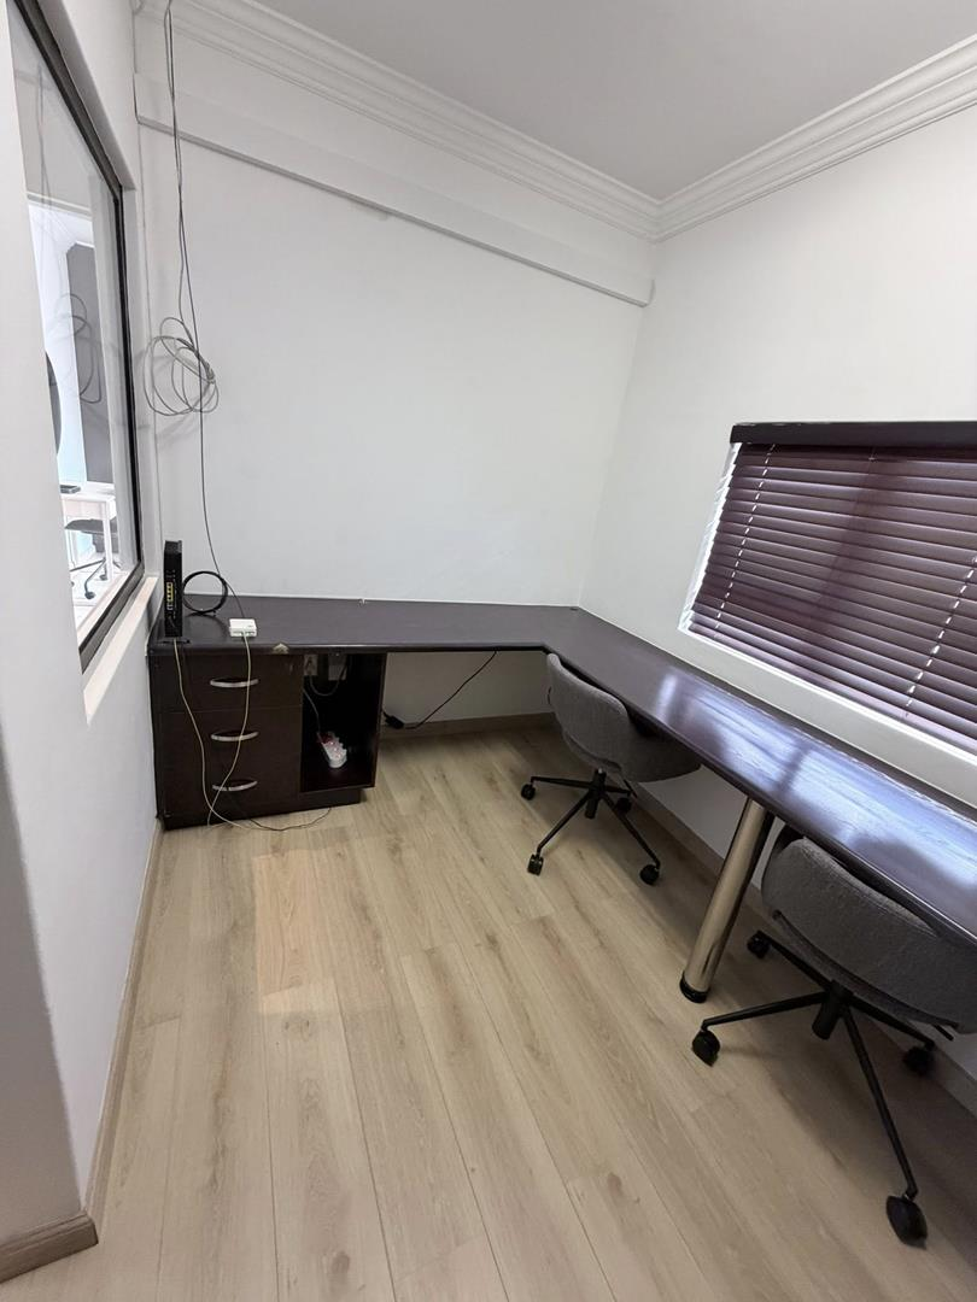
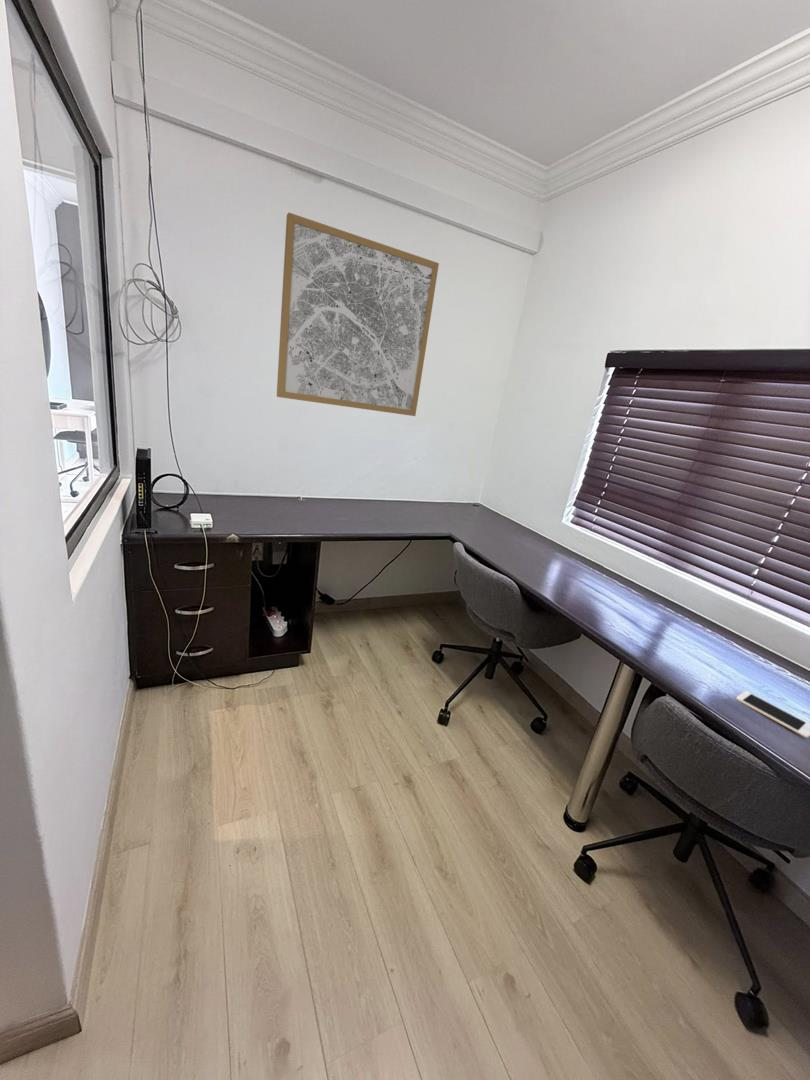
+ wall art [276,212,440,417]
+ cell phone [735,690,810,739]
